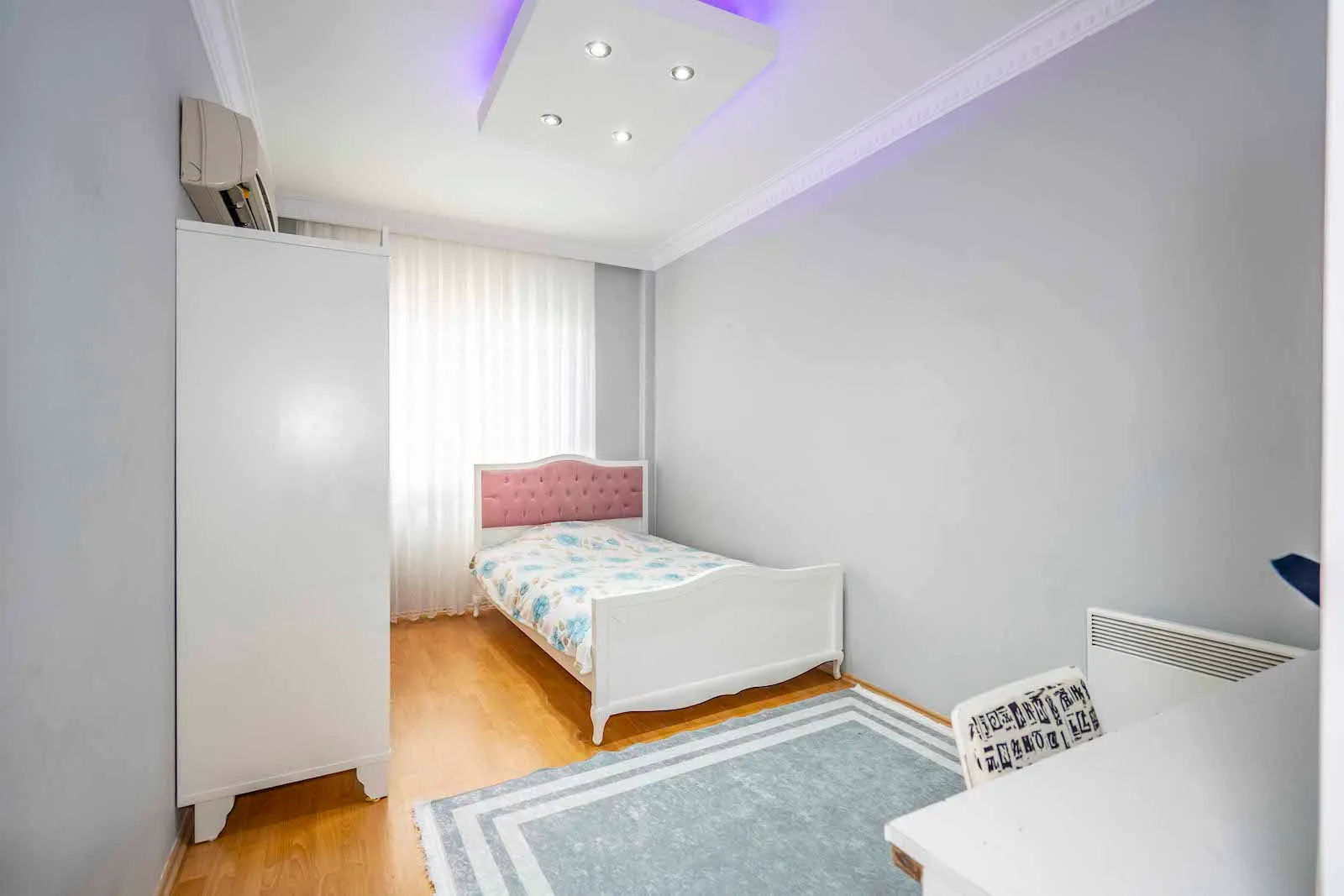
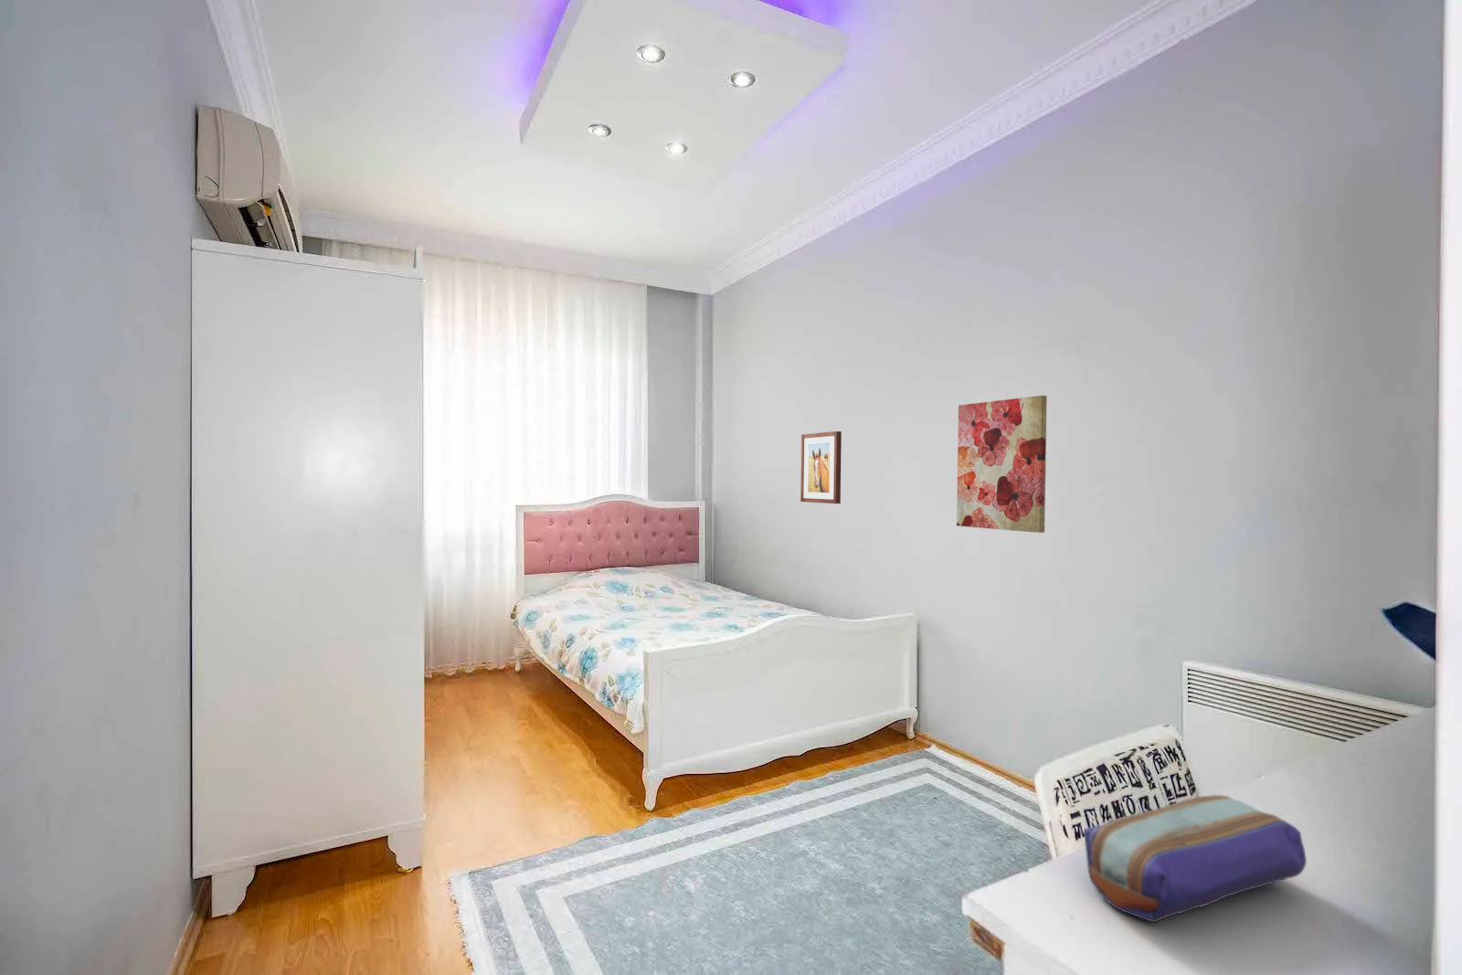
+ pencil case [1083,794,1308,923]
+ wall art [800,431,842,505]
+ wall art [956,395,1048,533]
